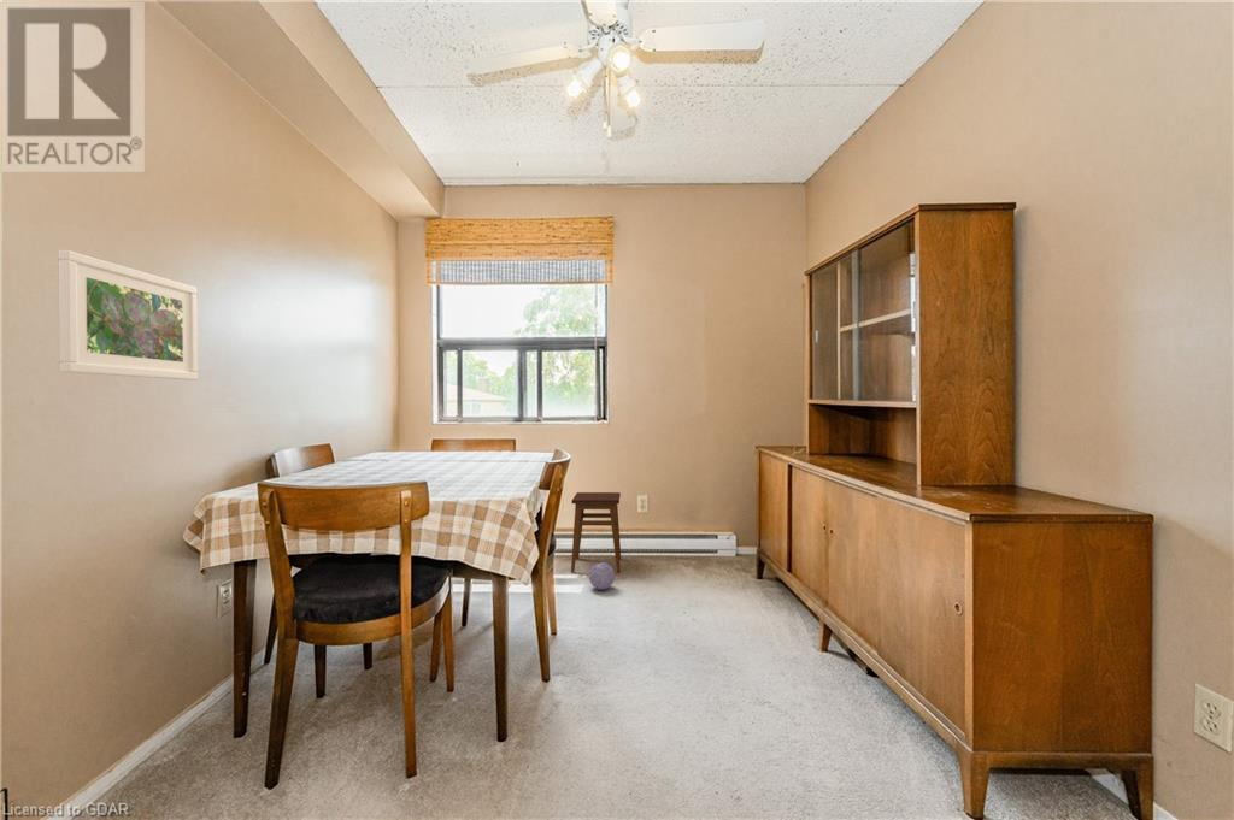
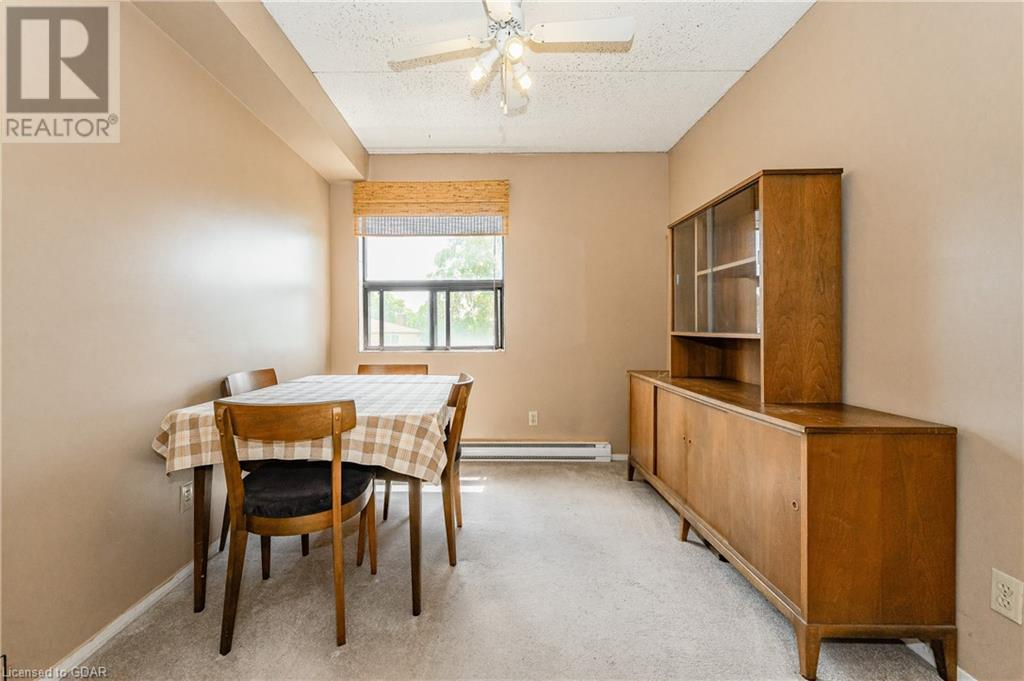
- stool [570,491,622,573]
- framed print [57,249,199,382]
- decorative ball [588,561,616,591]
